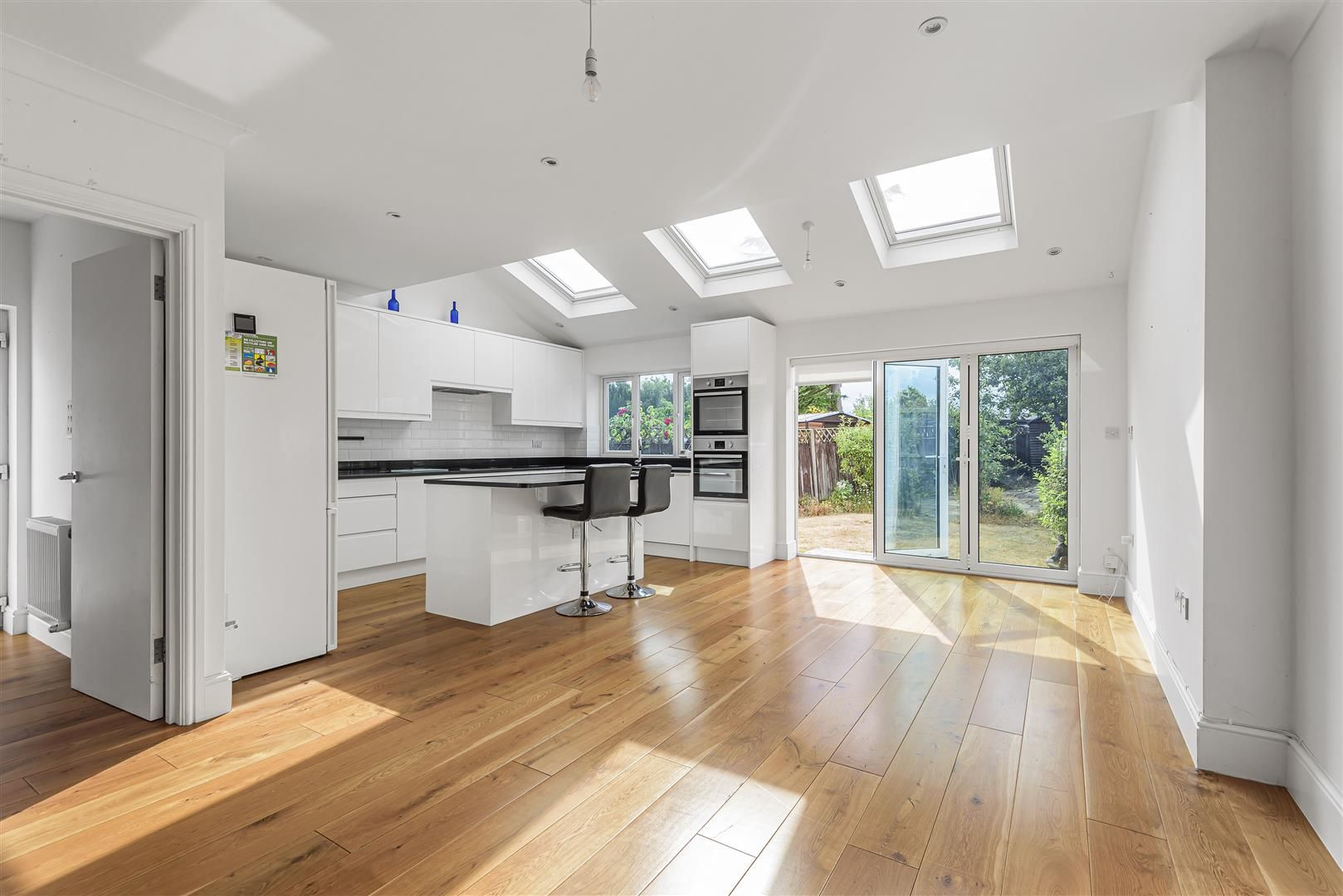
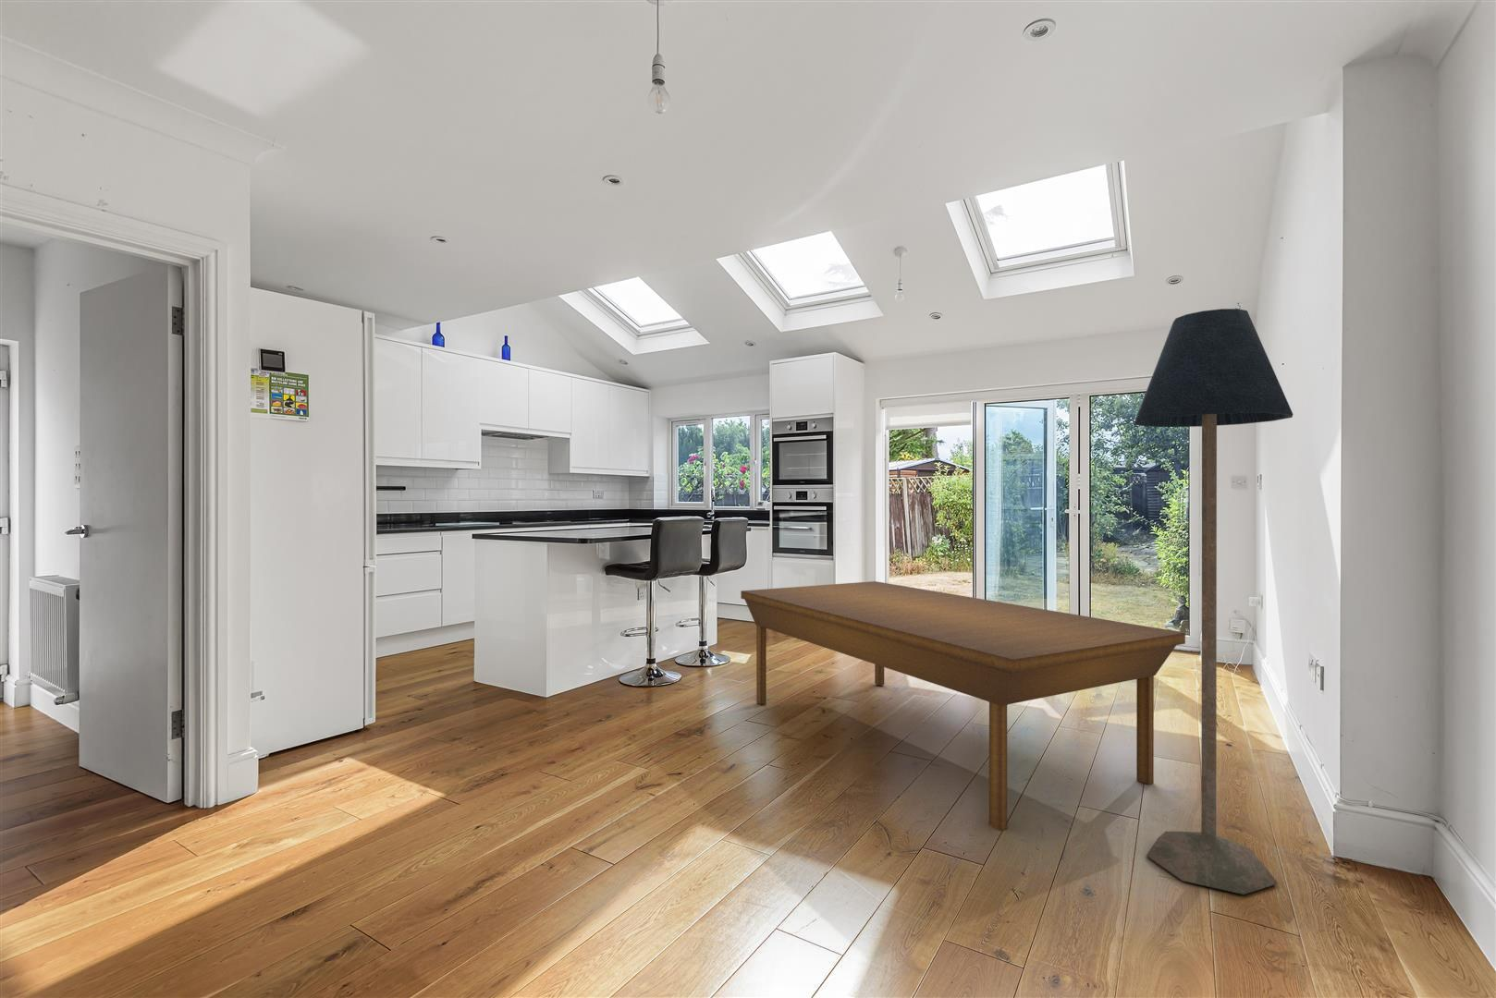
+ dining table [740,580,1186,832]
+ floor lamp [1133,307,1293,896]
